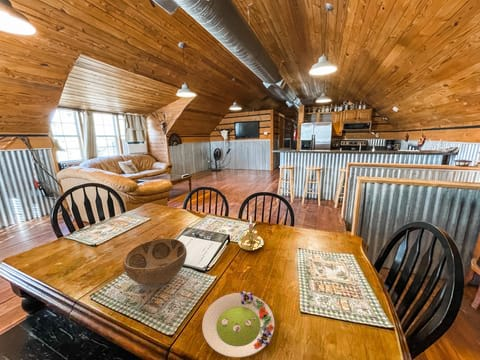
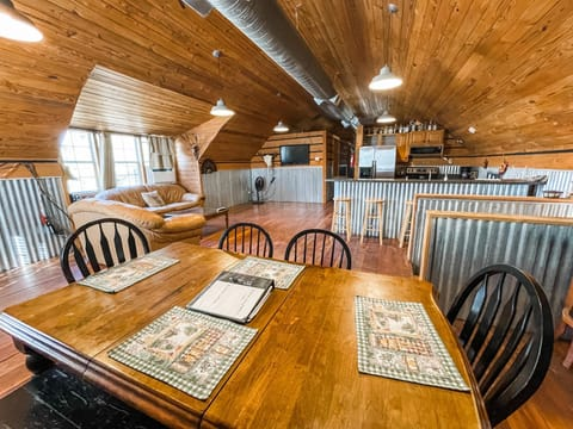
- salad plate [201,290,275,359]
- decorative bowl [122,238,188,287]
- candle holder [237,215,265,252]
